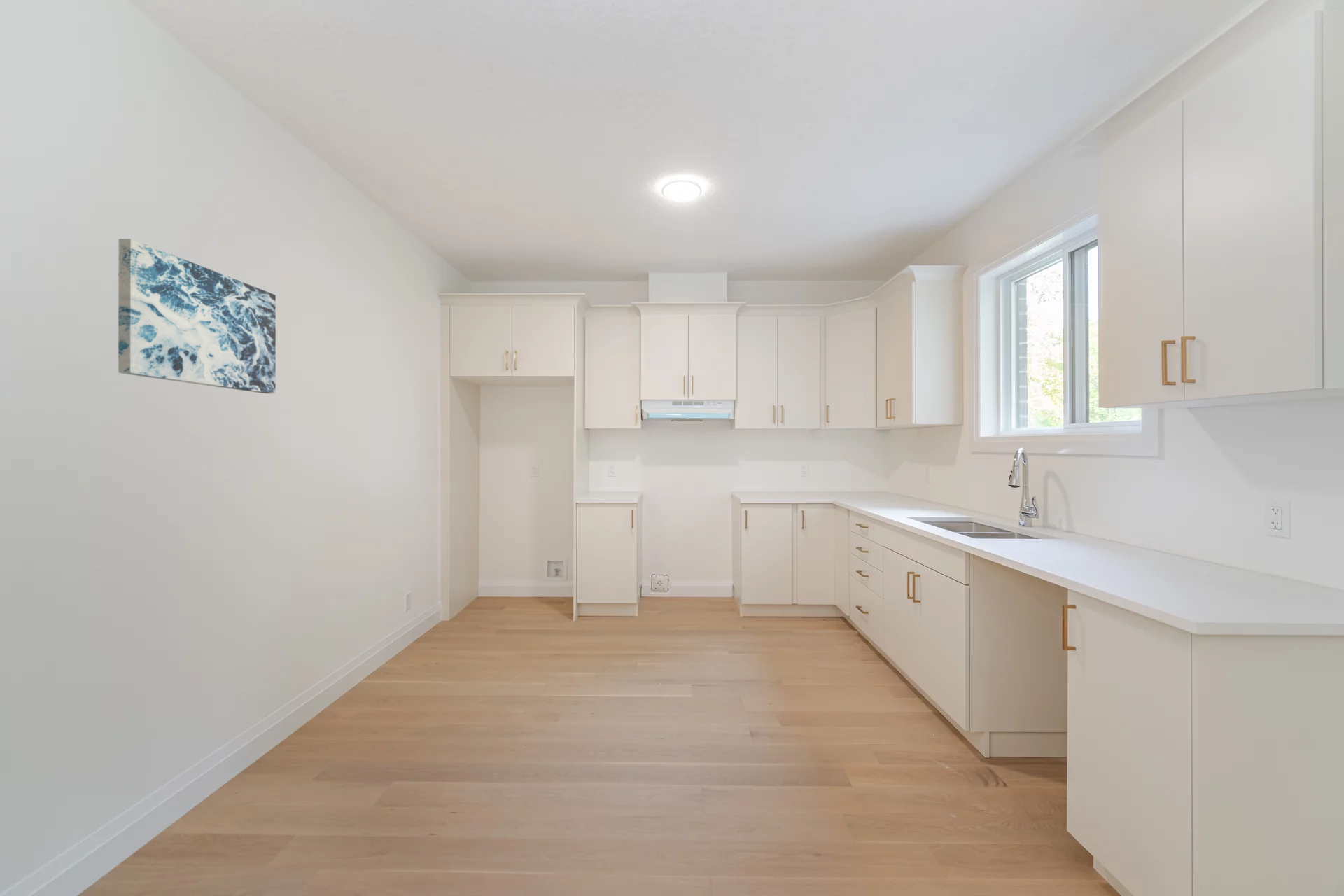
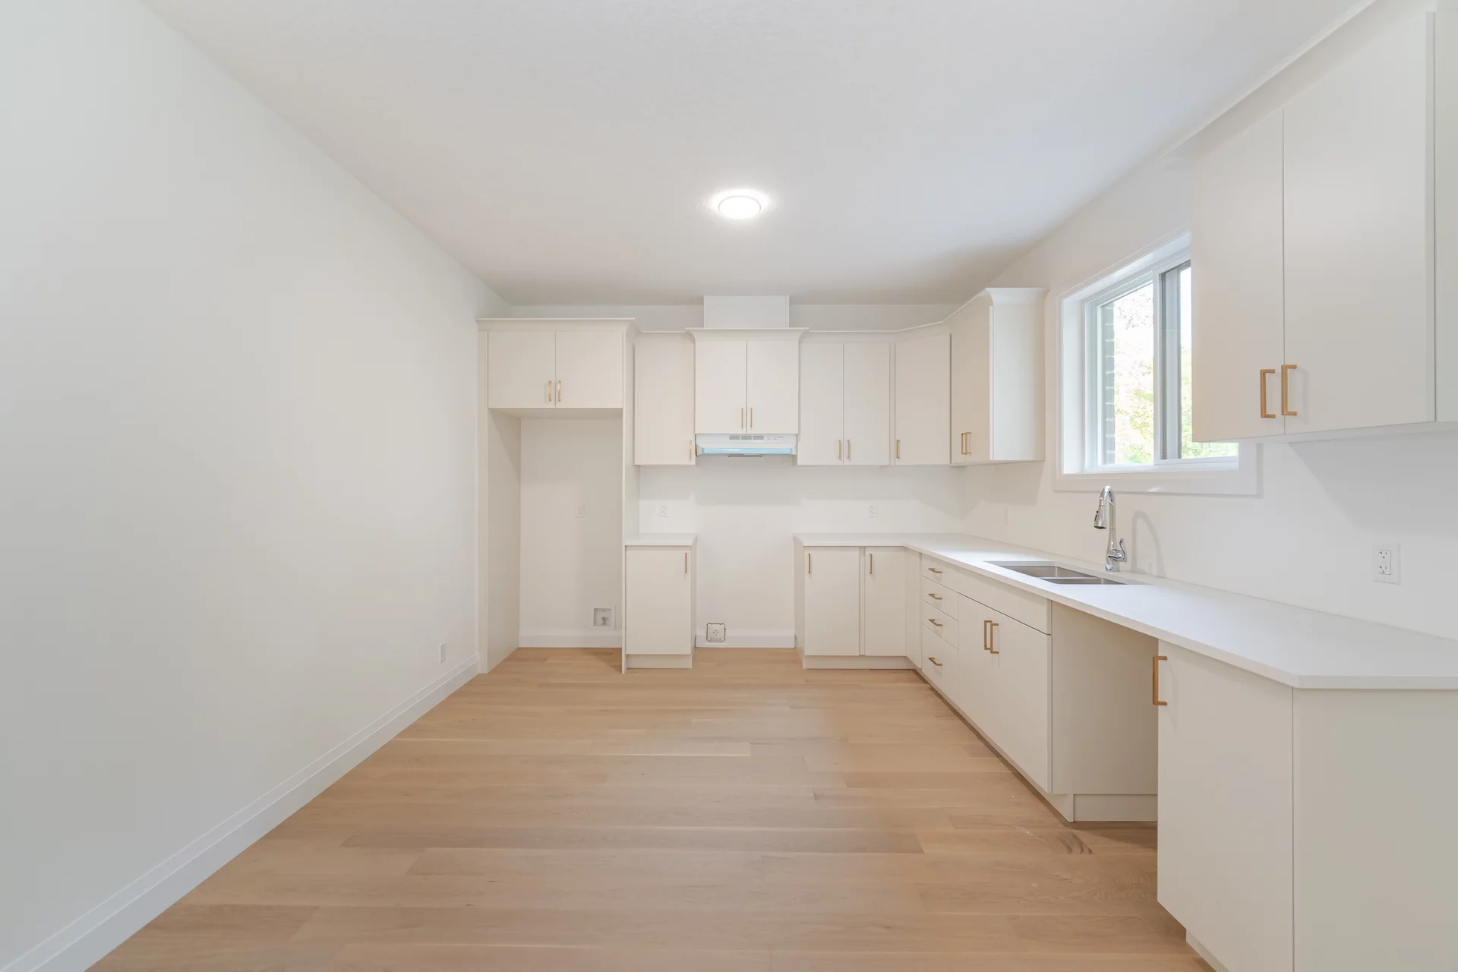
- wall art [118,238,276,394]
